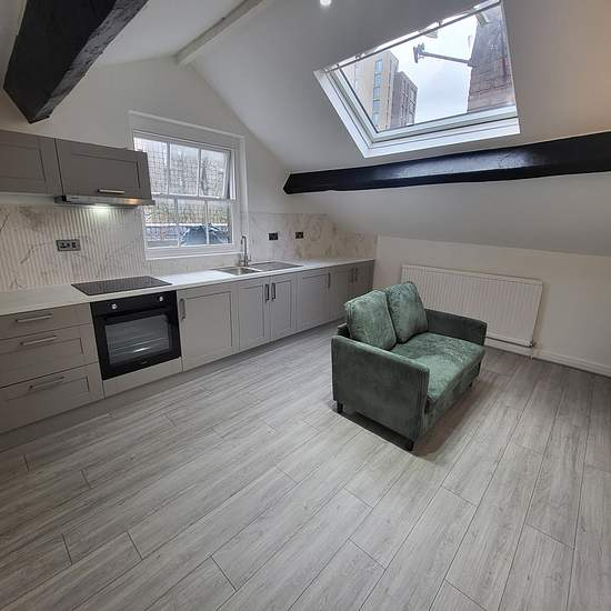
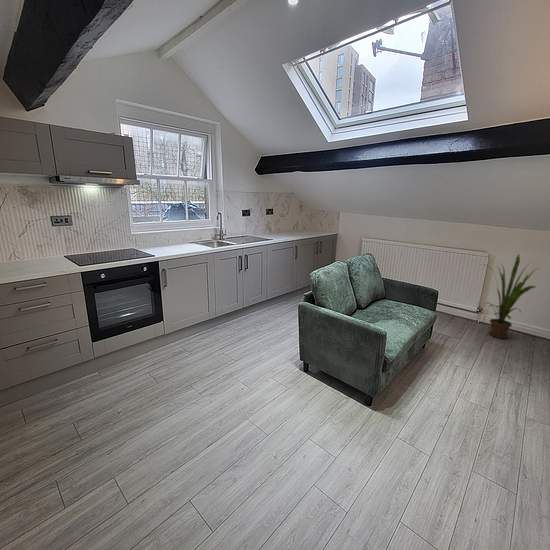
+ house plant [483,253,539,339]
